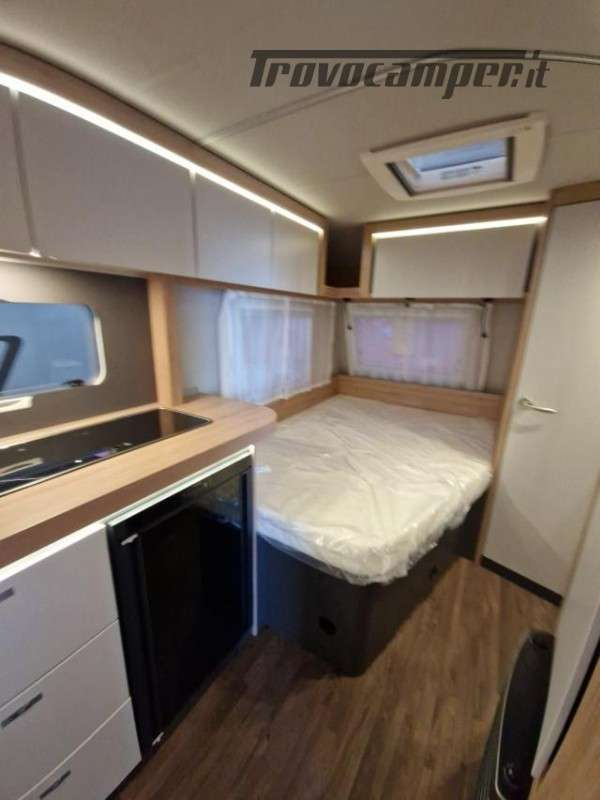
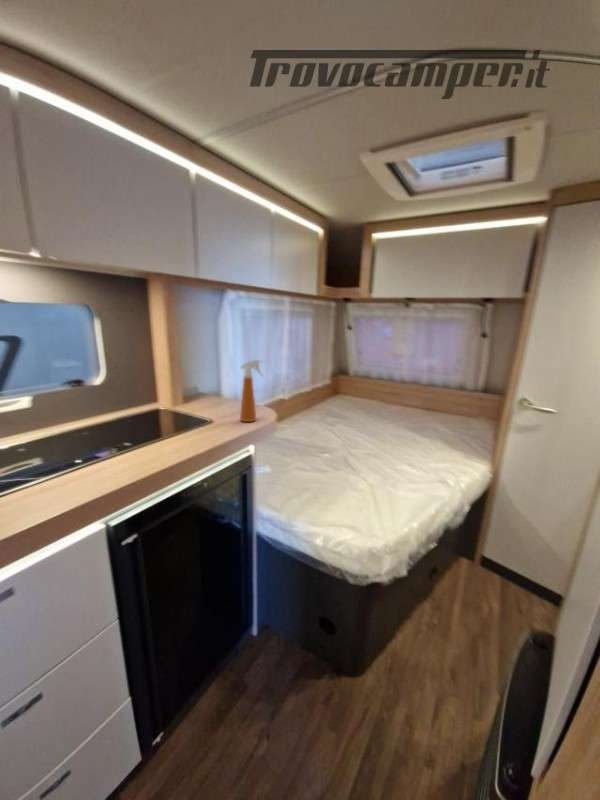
+ spray bottle [239,358,266,423]
